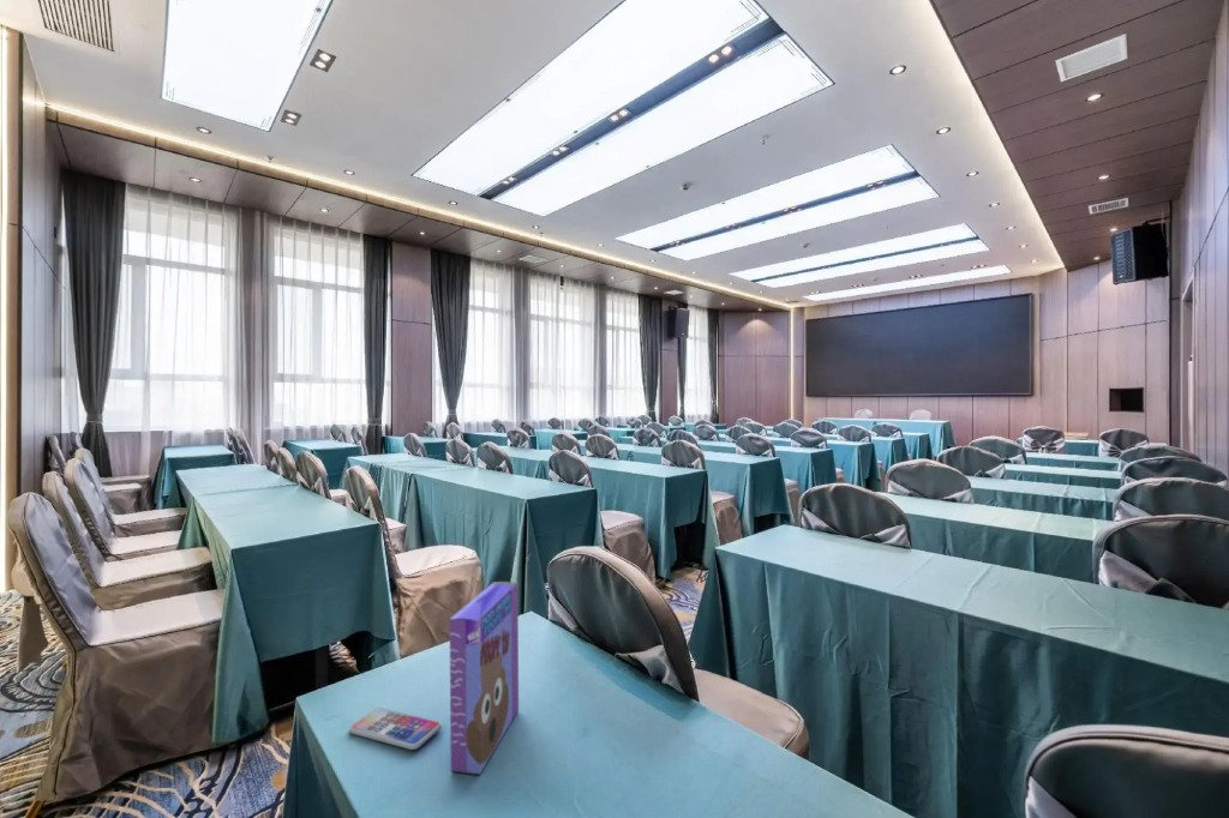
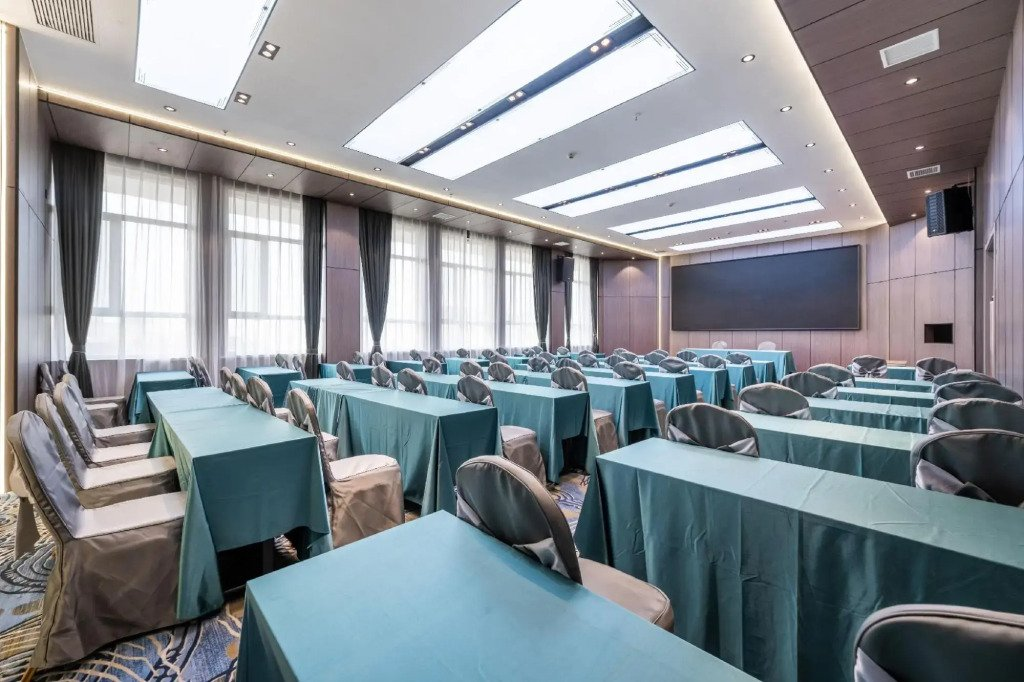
- cereal box [449,581,520,776]
- smartphone [348,706,443,751]
